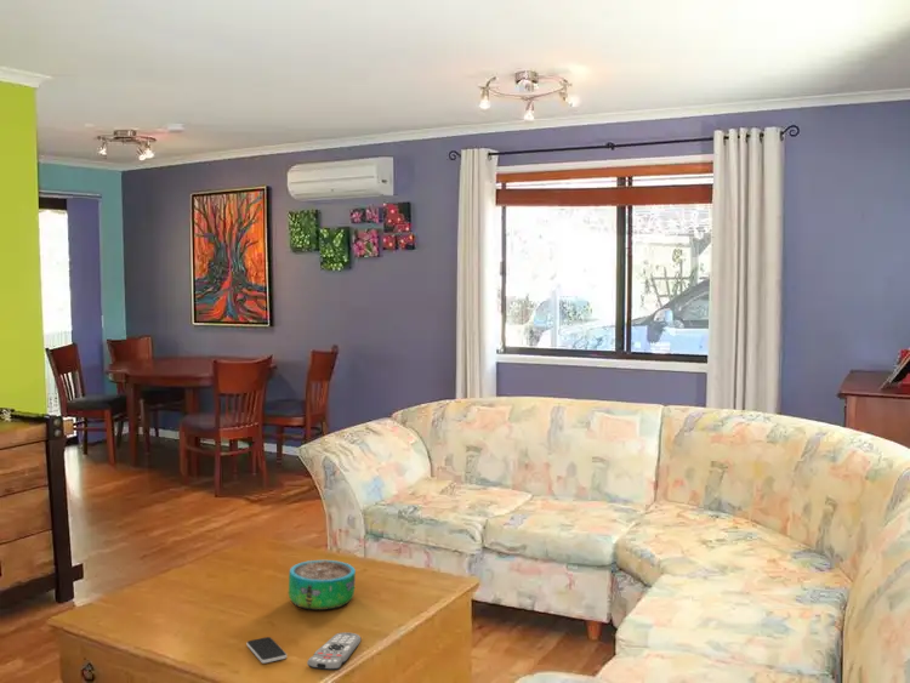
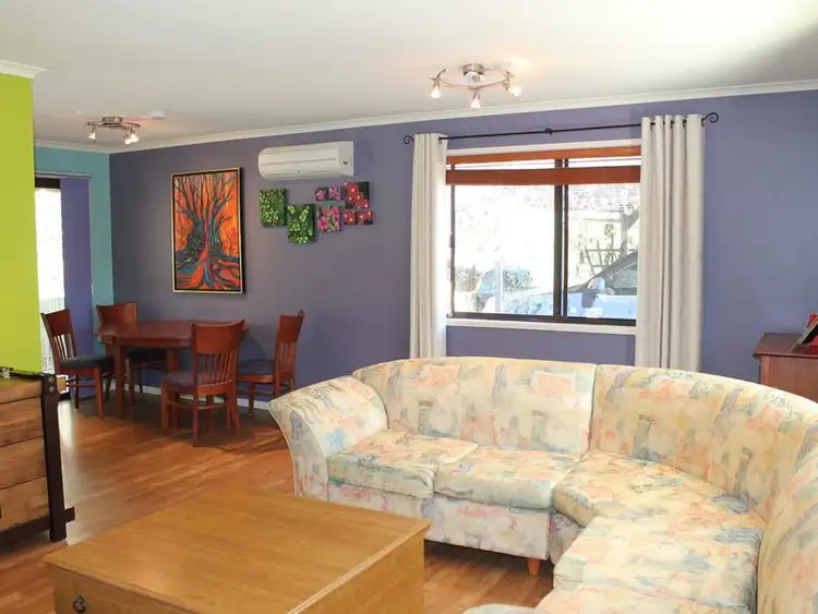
- decorative bowl [288,559,357,611]
- smartphone [245,636,288,665]
- remote control [306,632,362,671]
